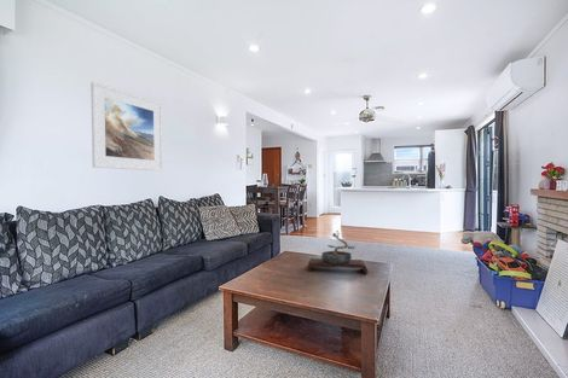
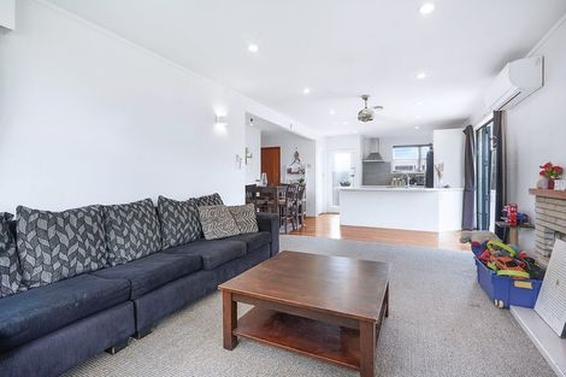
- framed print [89,81,164,173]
- bonsai tree [306,229,369,274]
